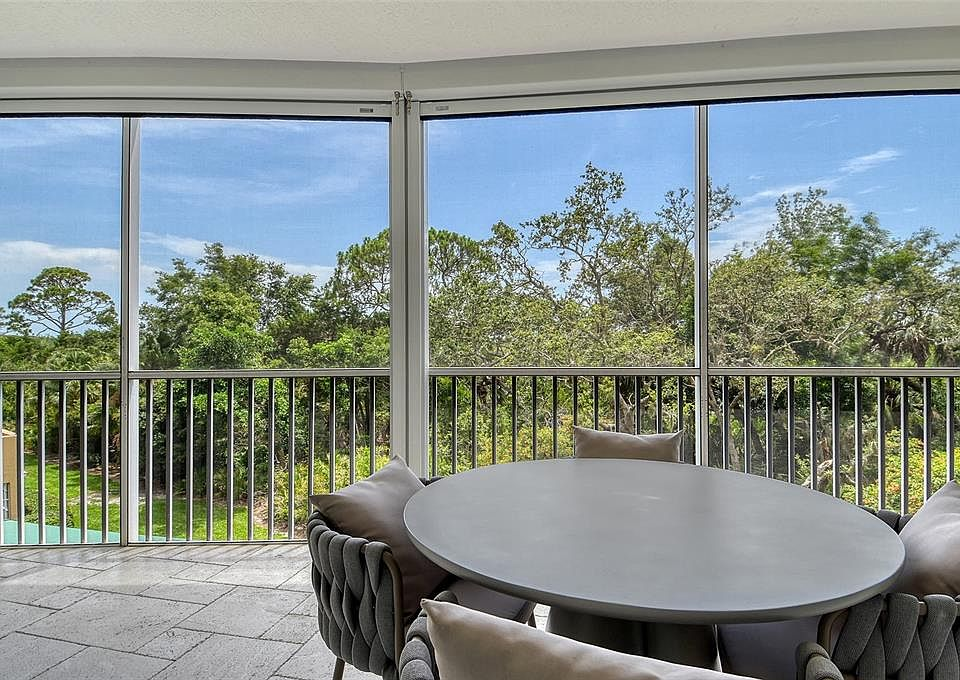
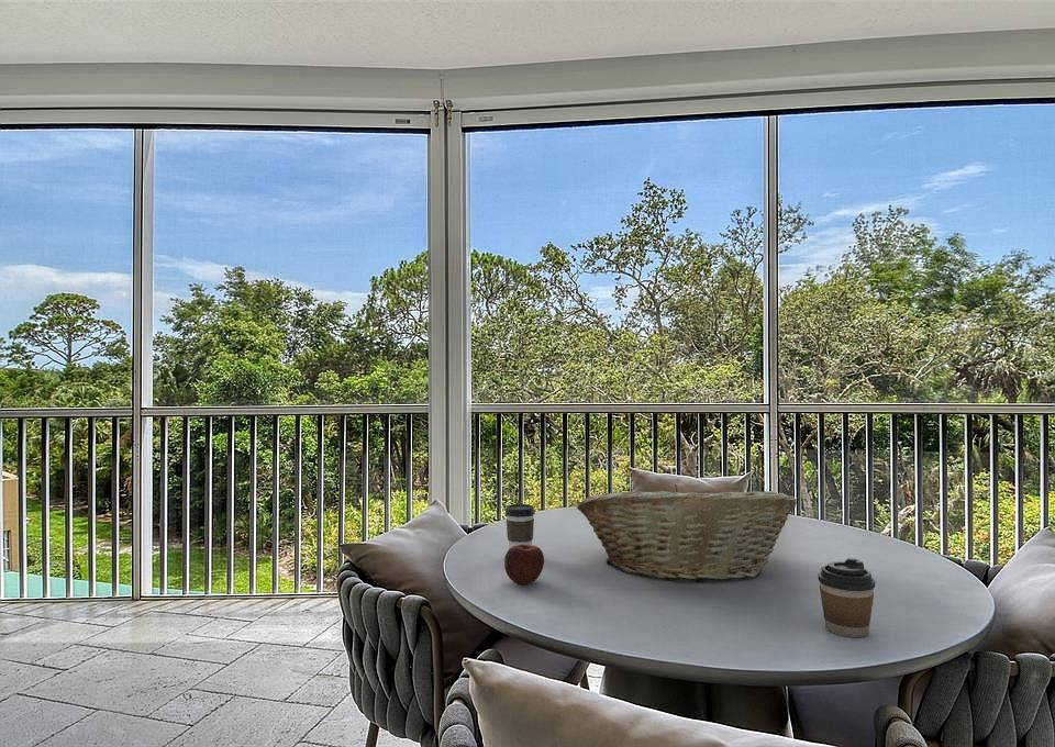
+ apple [503,544,545,586]
+ coffee cup [817,557,877,638]
+ coffee cup [504,503,536,550]
+ fruit basket [576,483,798,583]
